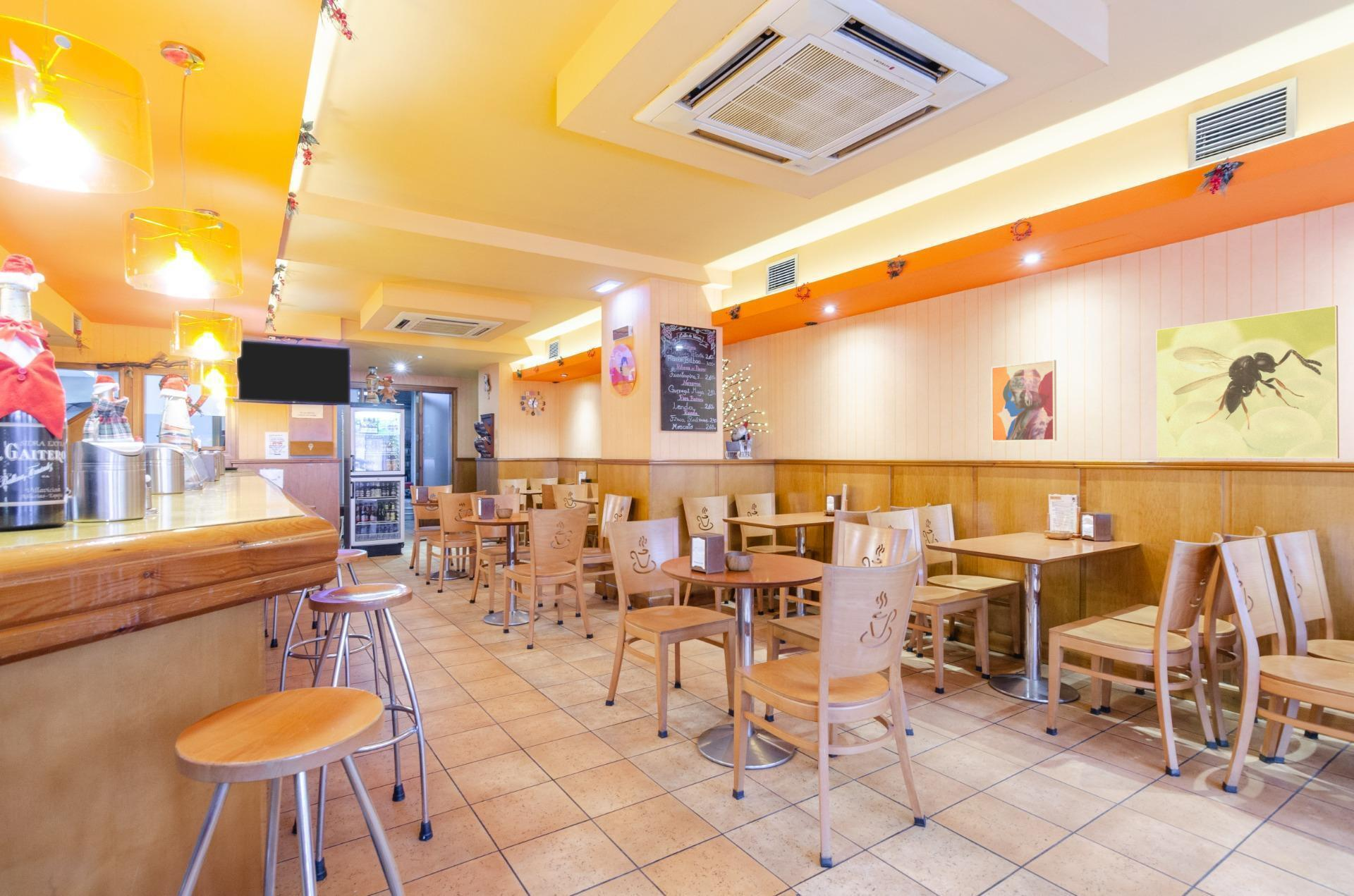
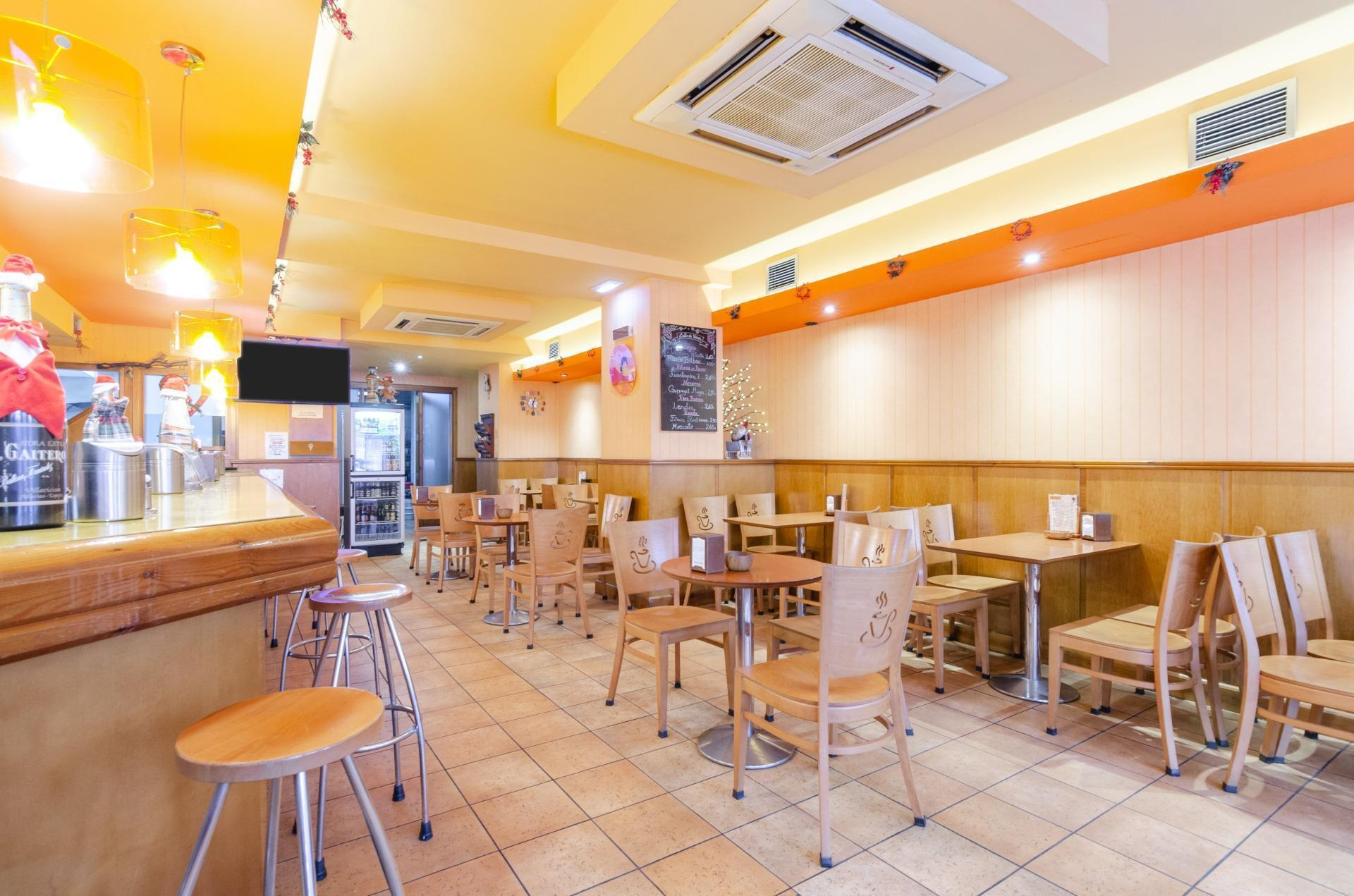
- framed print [1156,305,1340,459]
- wall art [990,359,1057,443]
